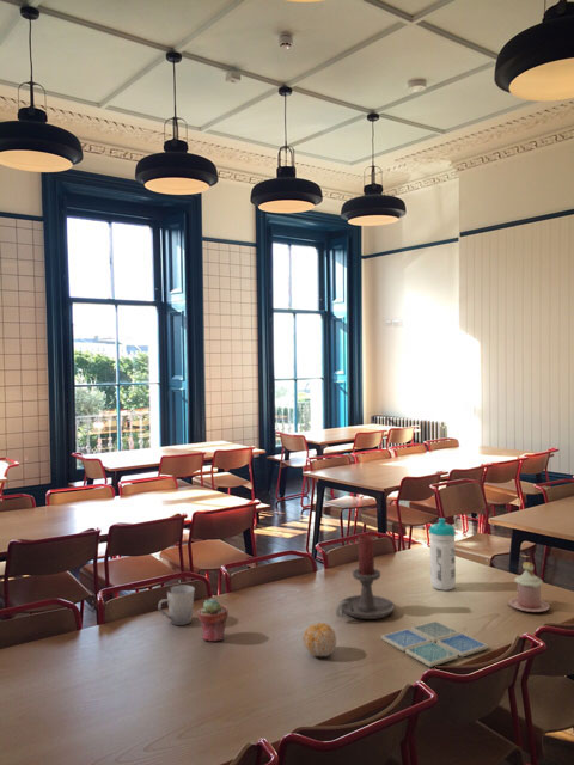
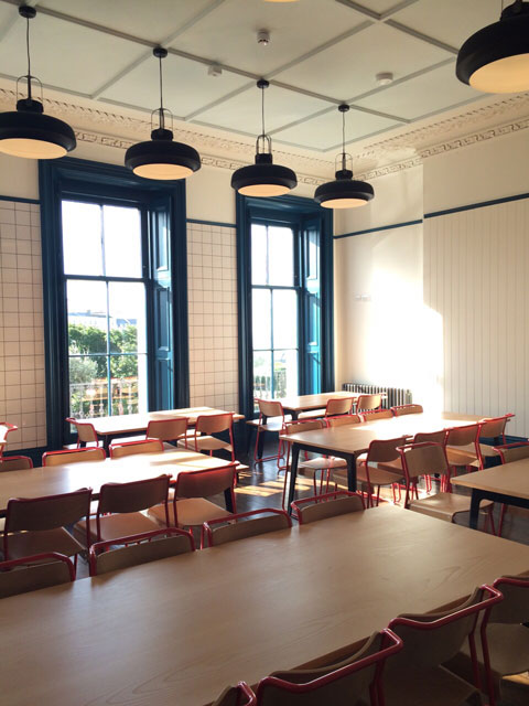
- water bottle [428,516,457,592]
- fruit [301,622,337,657]
- candle holder [335,533,396,620]
- mug [507,561,551,613]
- potted succulent [196,598,230,643]
- cup [157,585,196,626]
- drink coaster [380,619,489,668]
